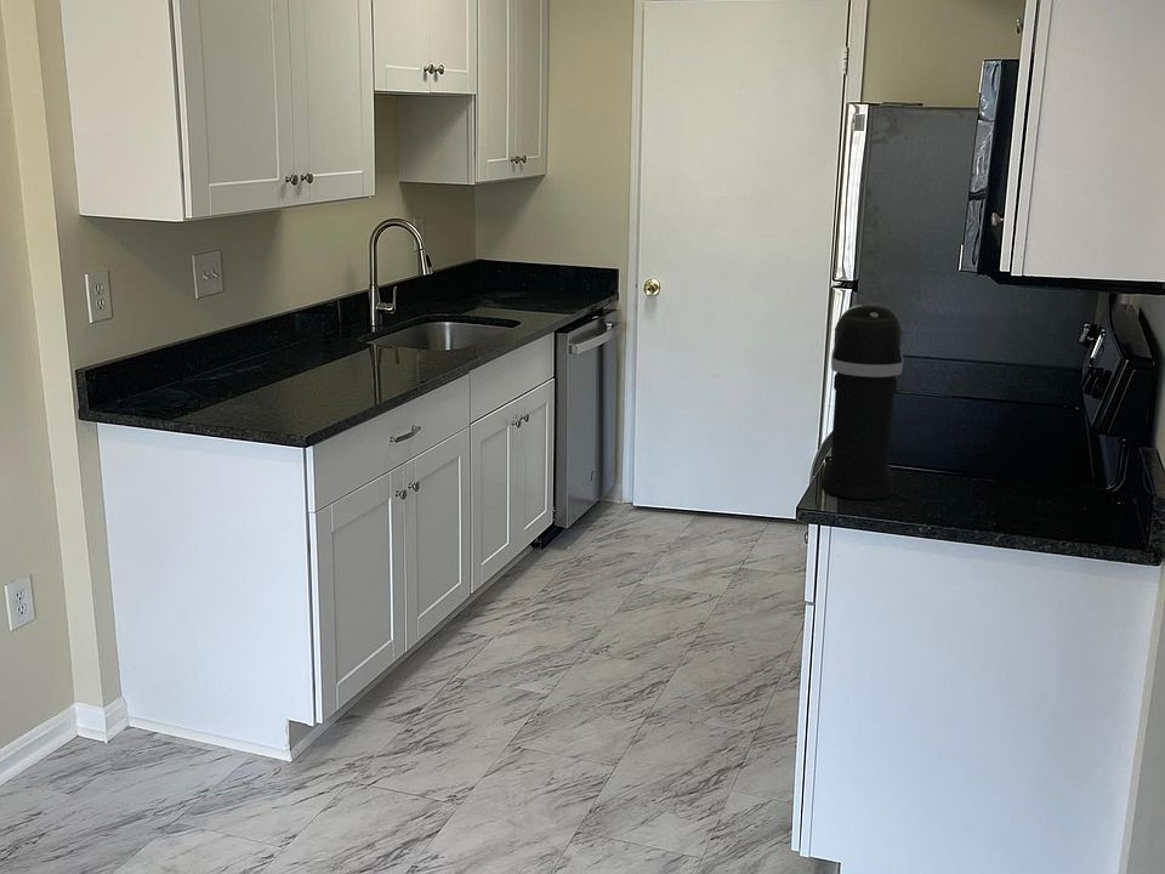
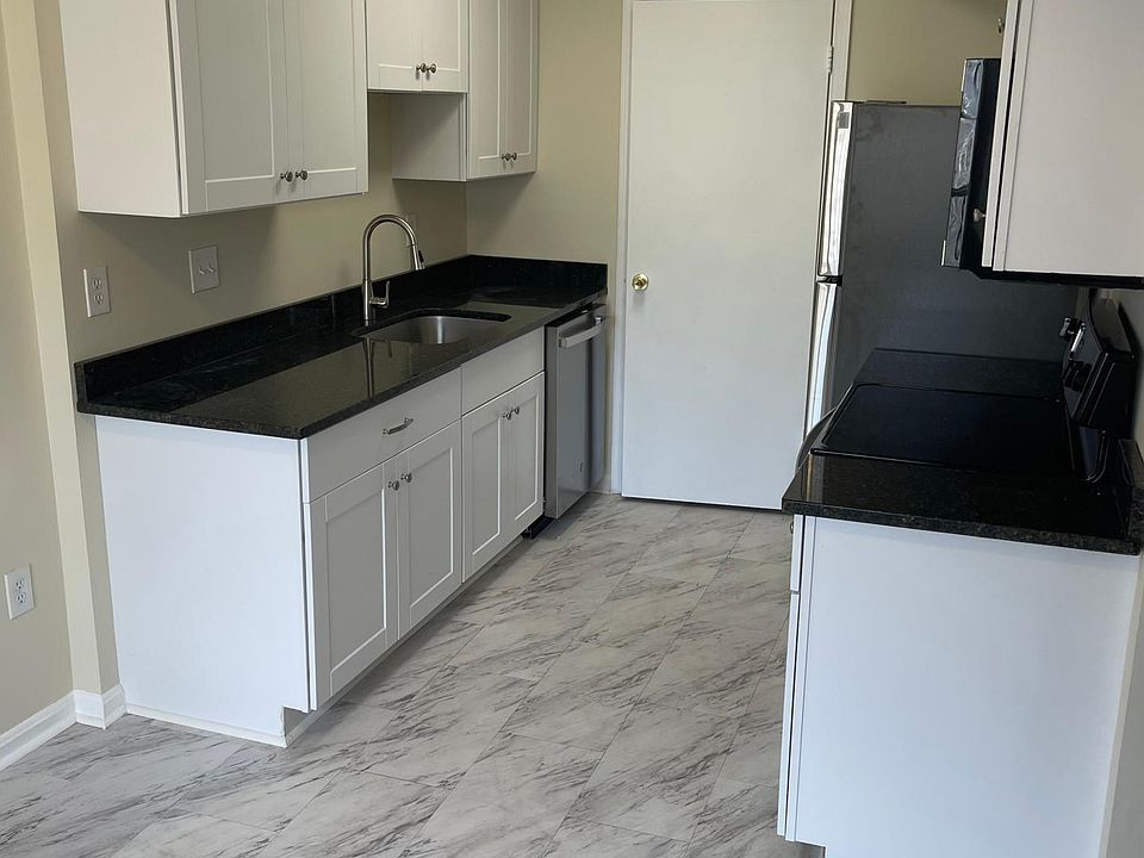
- coffee maker [820,302,904,500]
